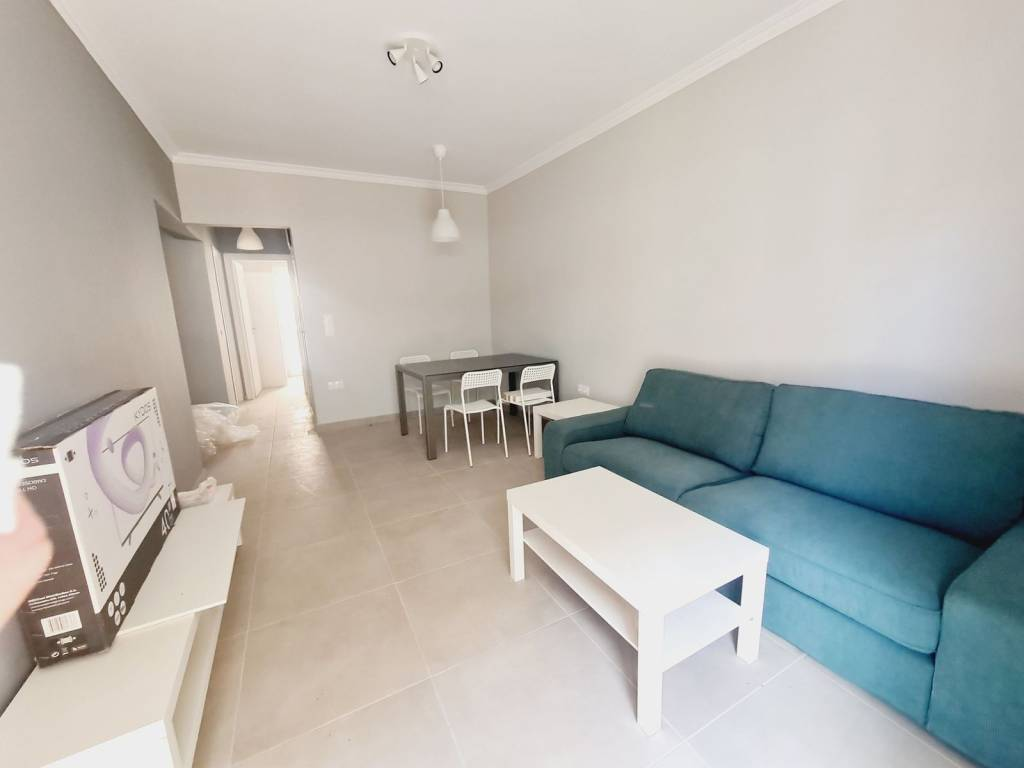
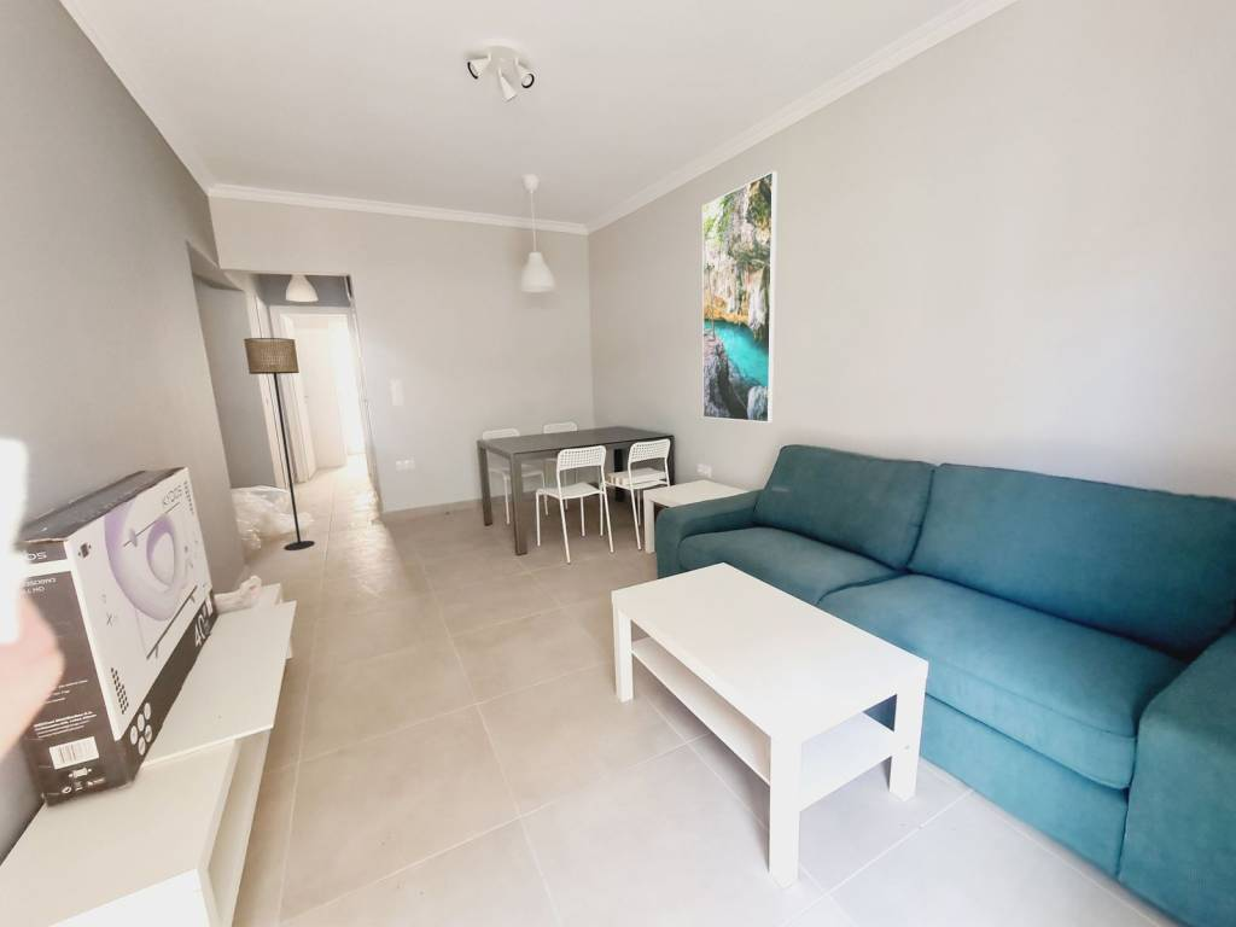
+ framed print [701,170,779,424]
+ floor lamp [243,337,316,552]
